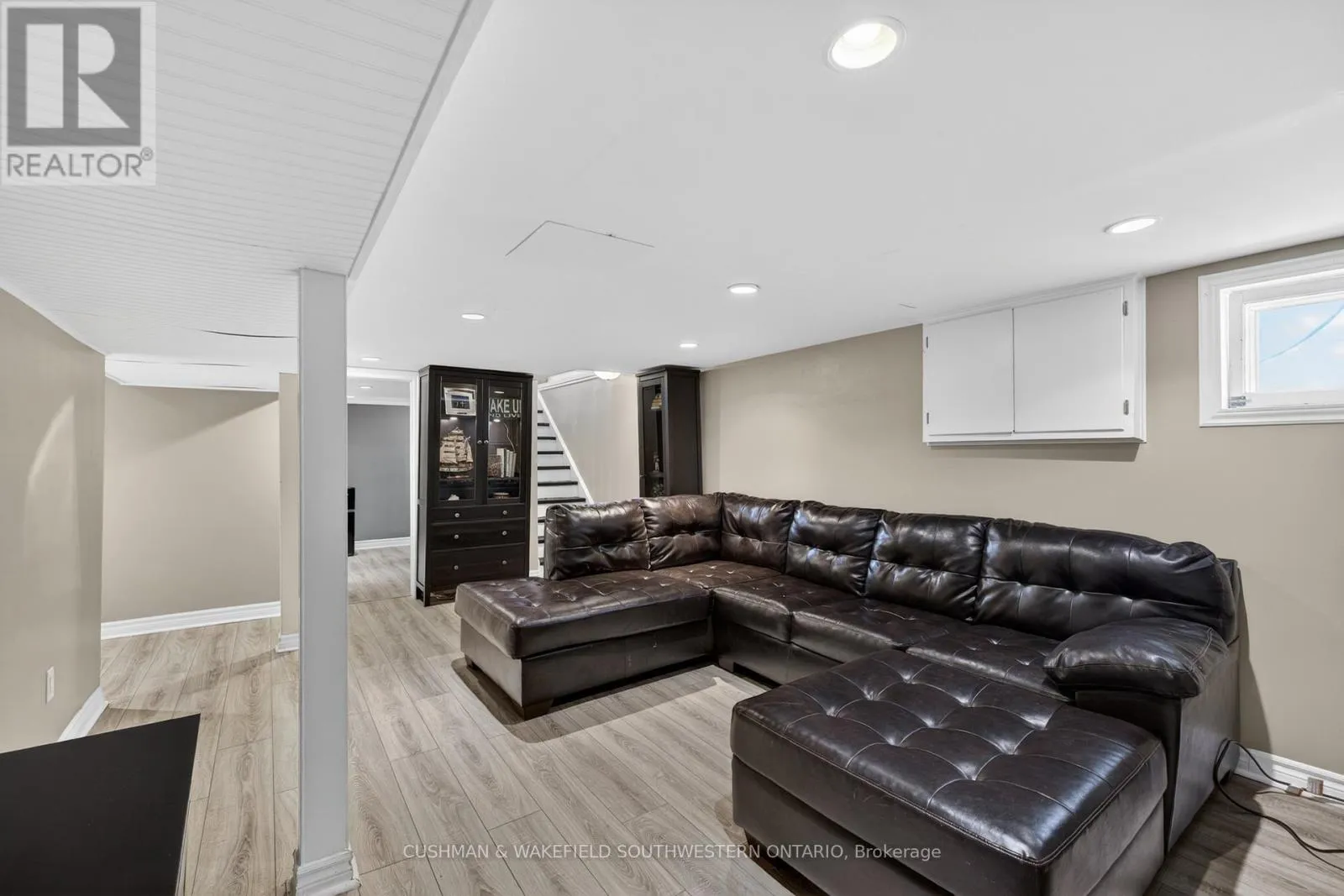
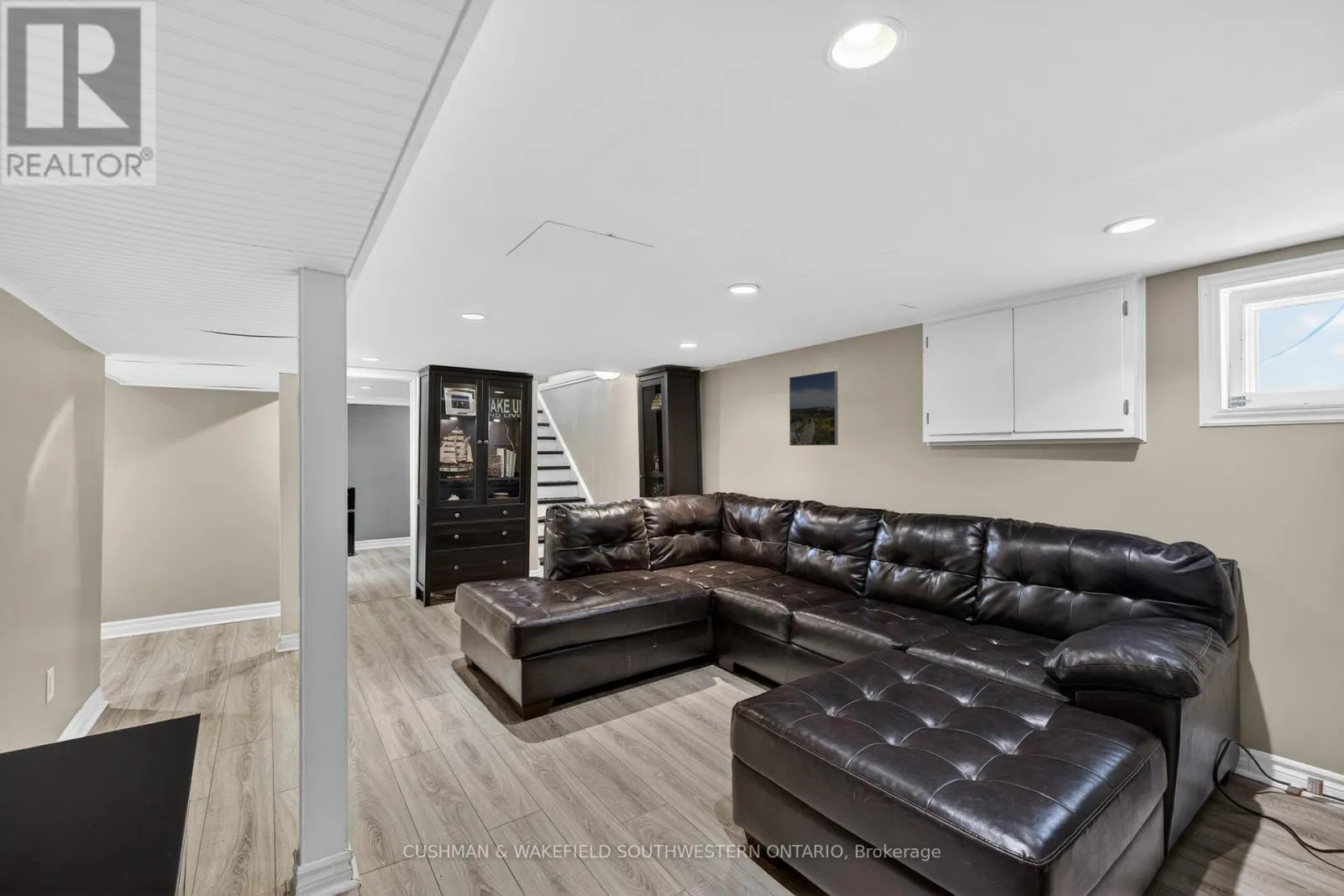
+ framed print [789,370,838,447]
